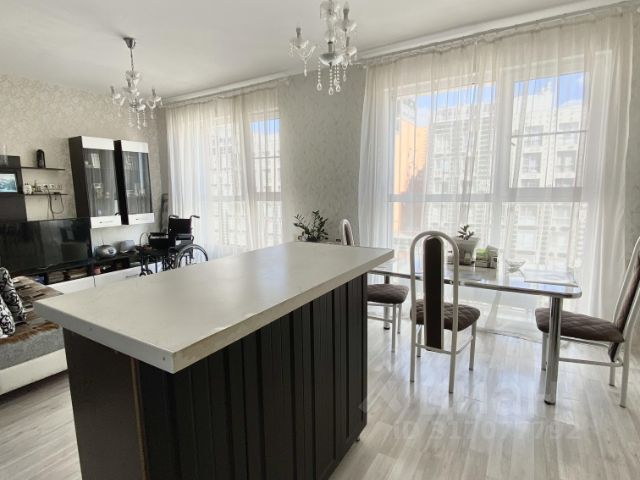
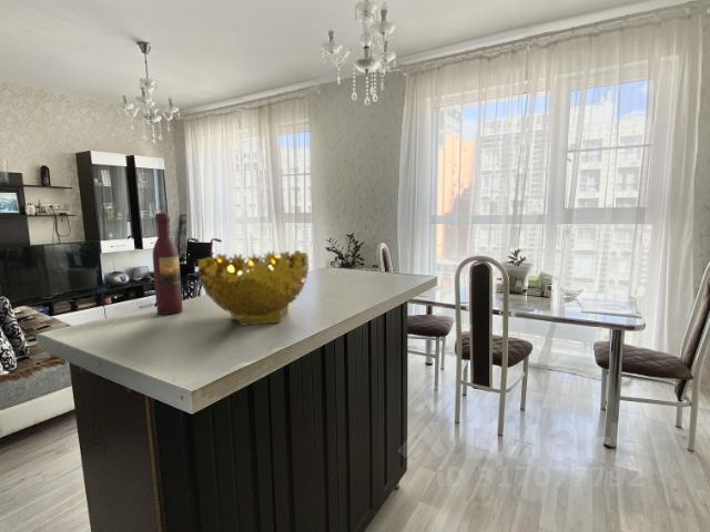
+ decorative bowl [196,249,310,327]
+ wine bottle [152,212,184,316]
